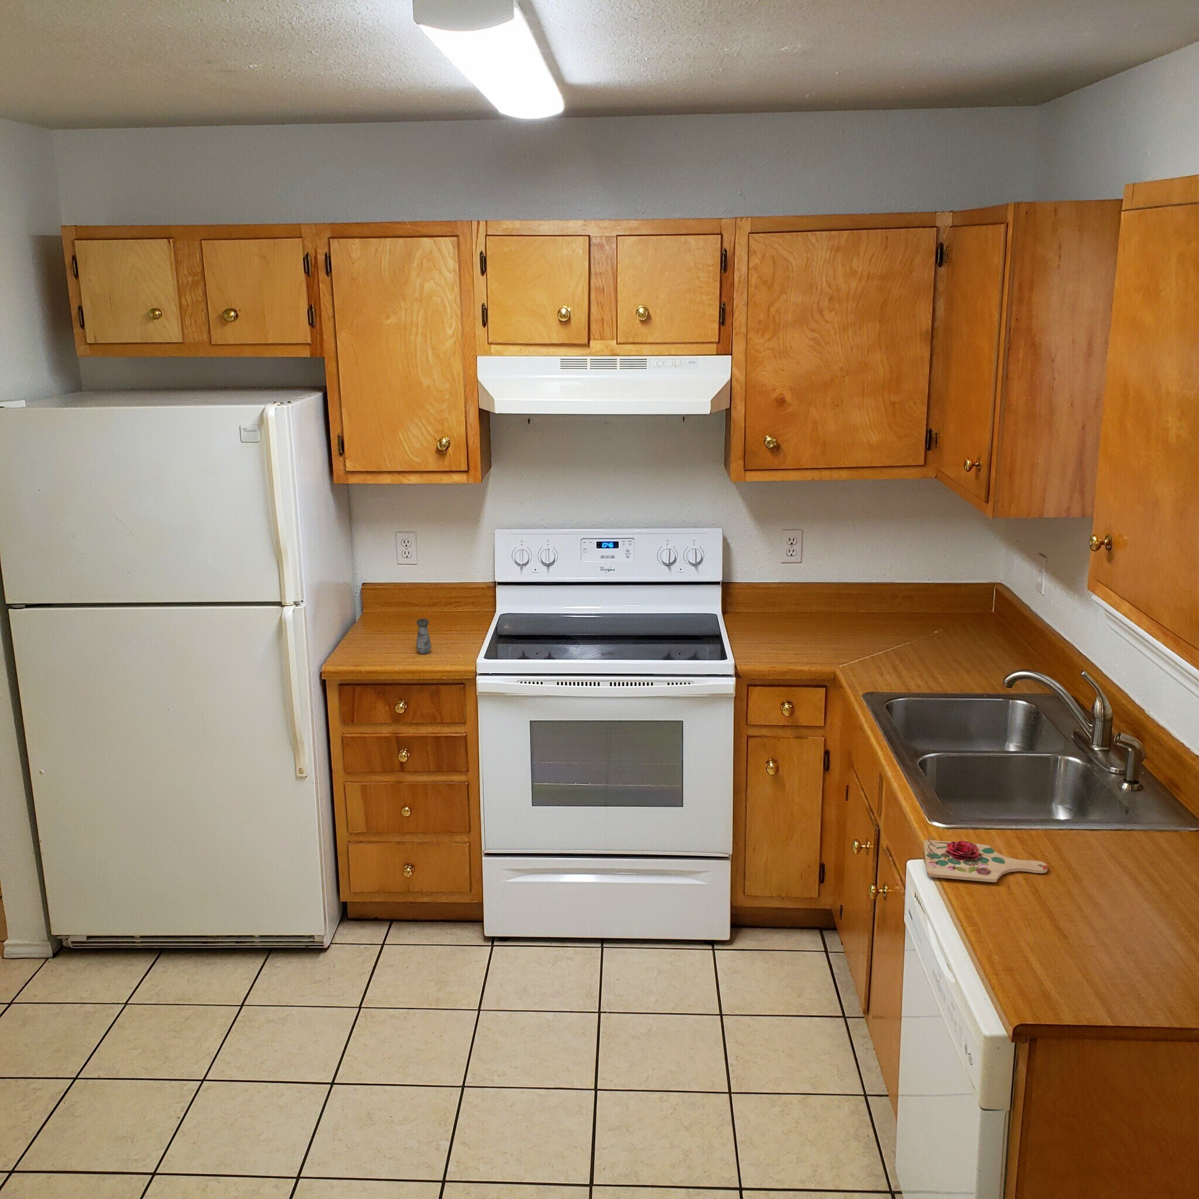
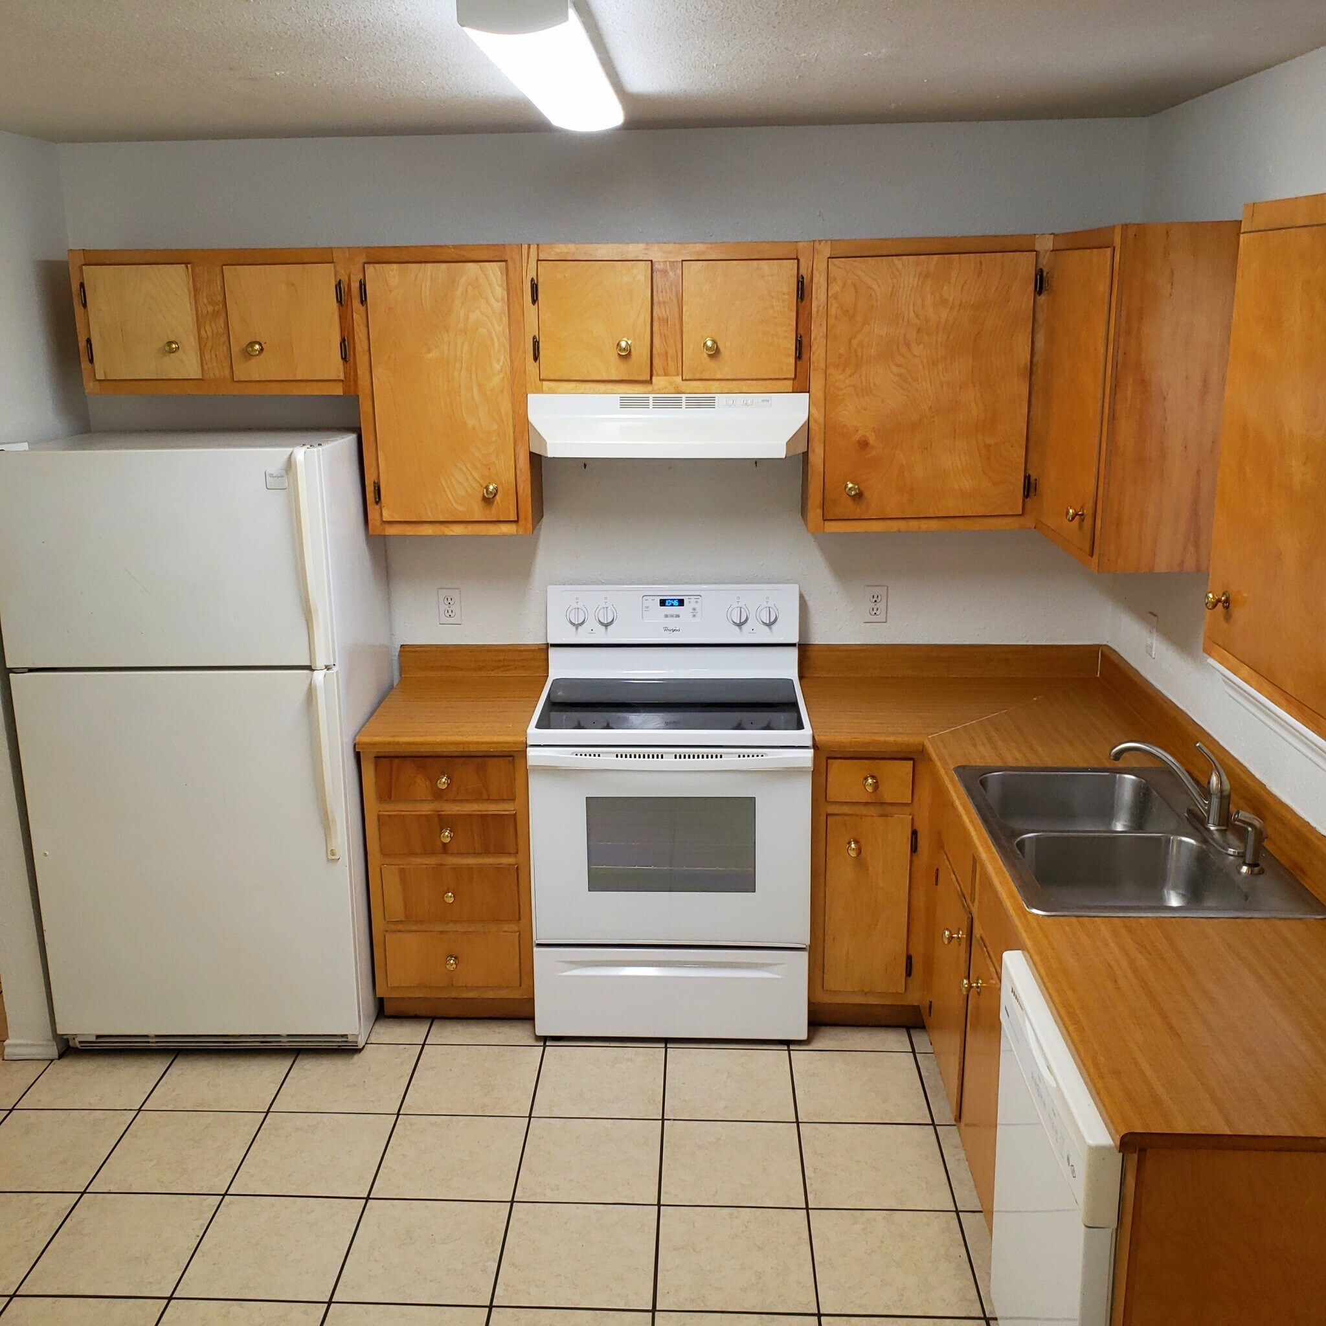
- salt shaker [416,618,433,654]
- cutting board [922,837,1049,883]
